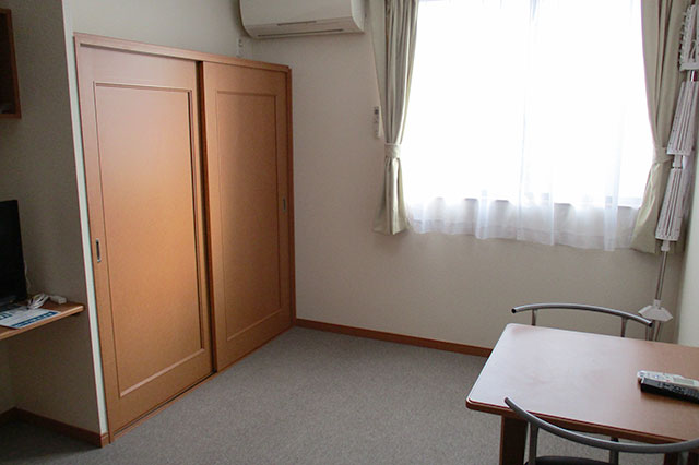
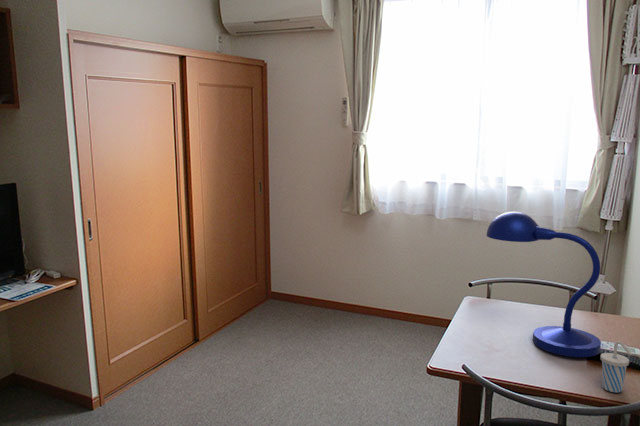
+ desk lamp [486,211,602,358]
+ cup [600,340,633,394]
